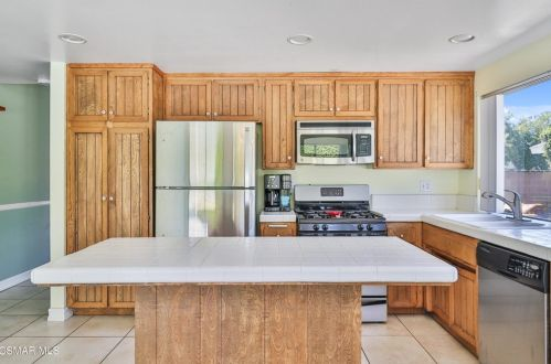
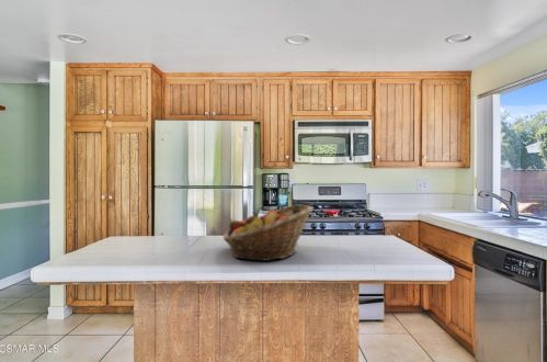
+ fruit basket [223,204,315,262]
